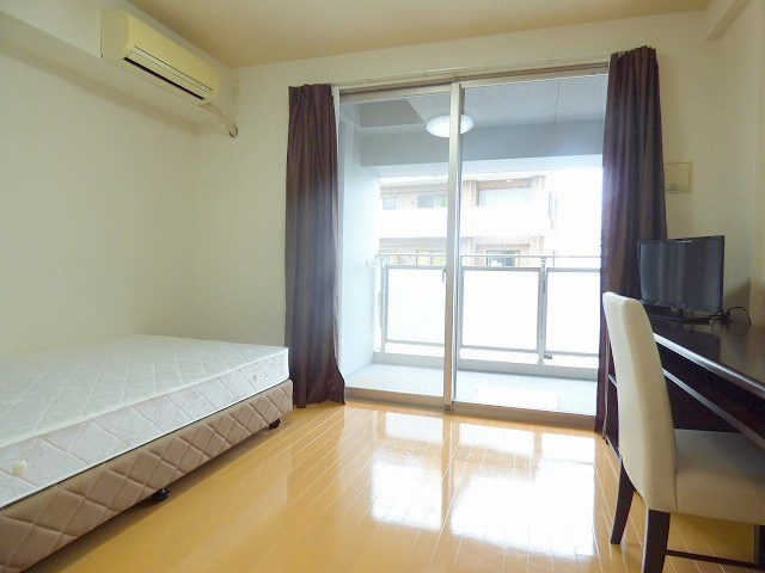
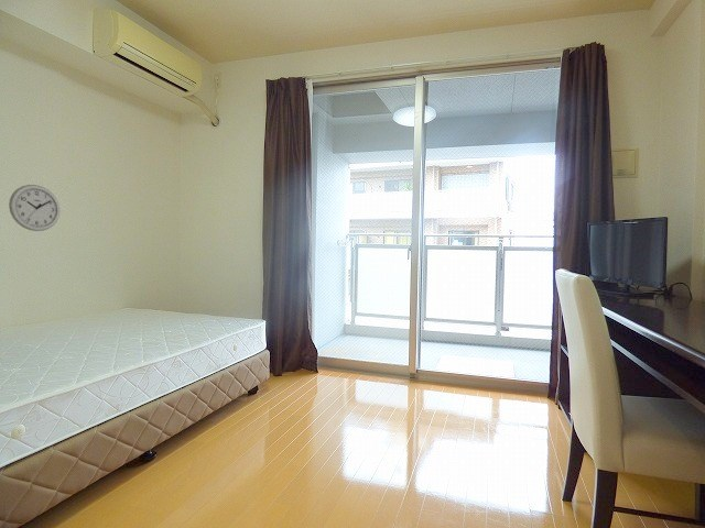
+ wall clock [8,184,61,232]
